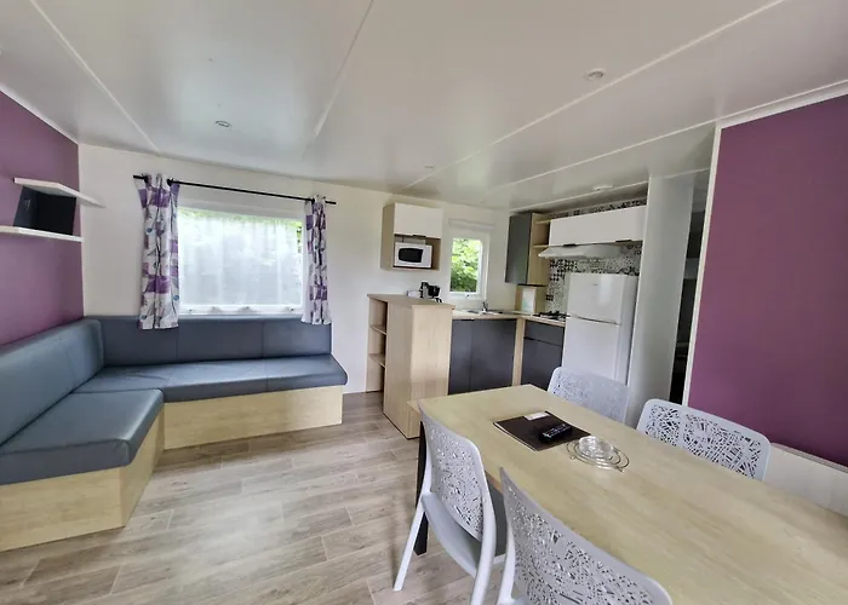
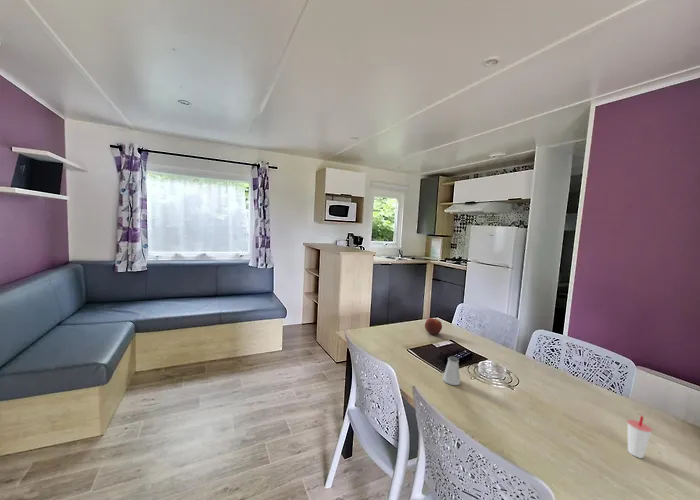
+ cup [626,415,653,459]
+ saltshaker [442,355,462,386]
+ apple [424,316,443,336]
